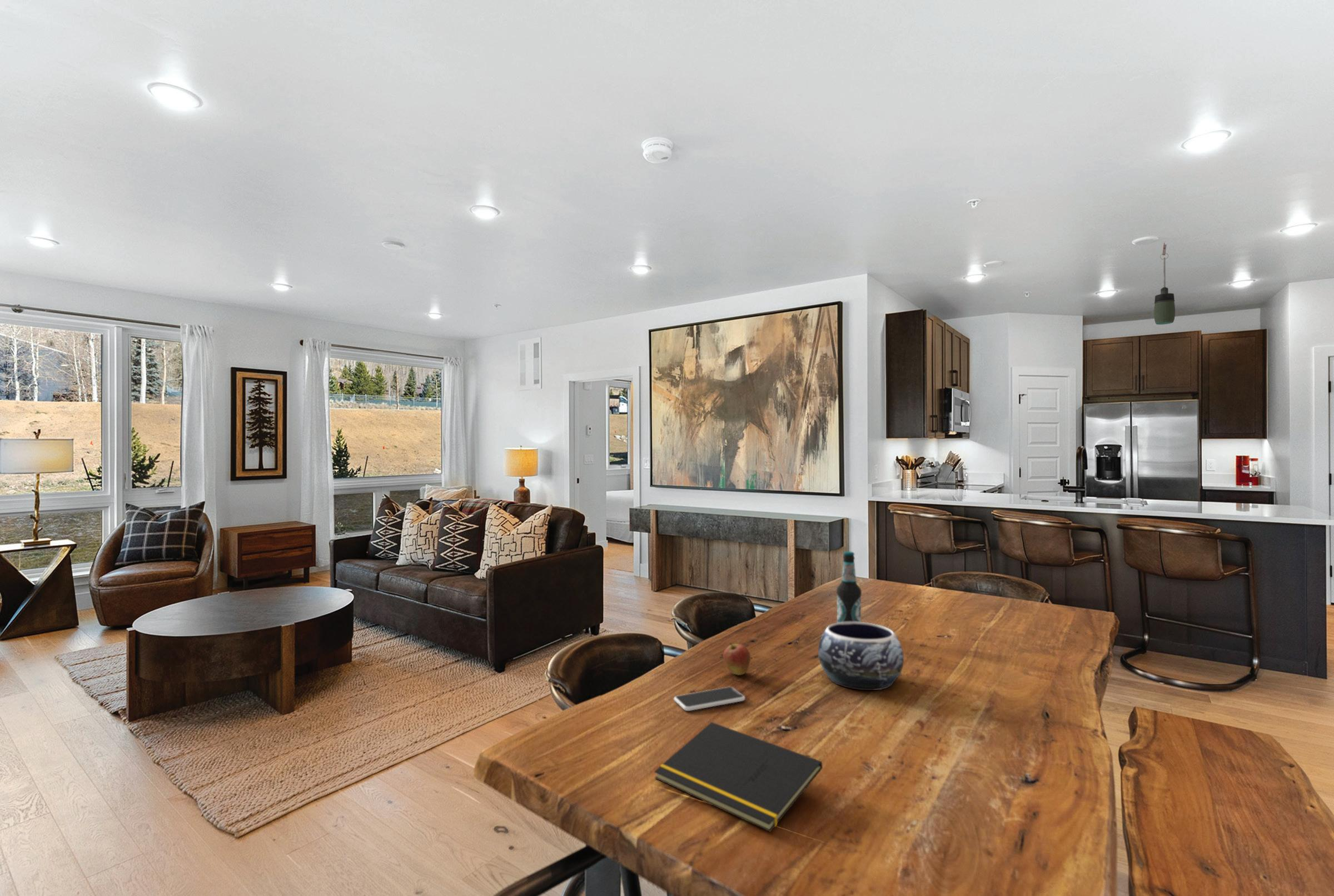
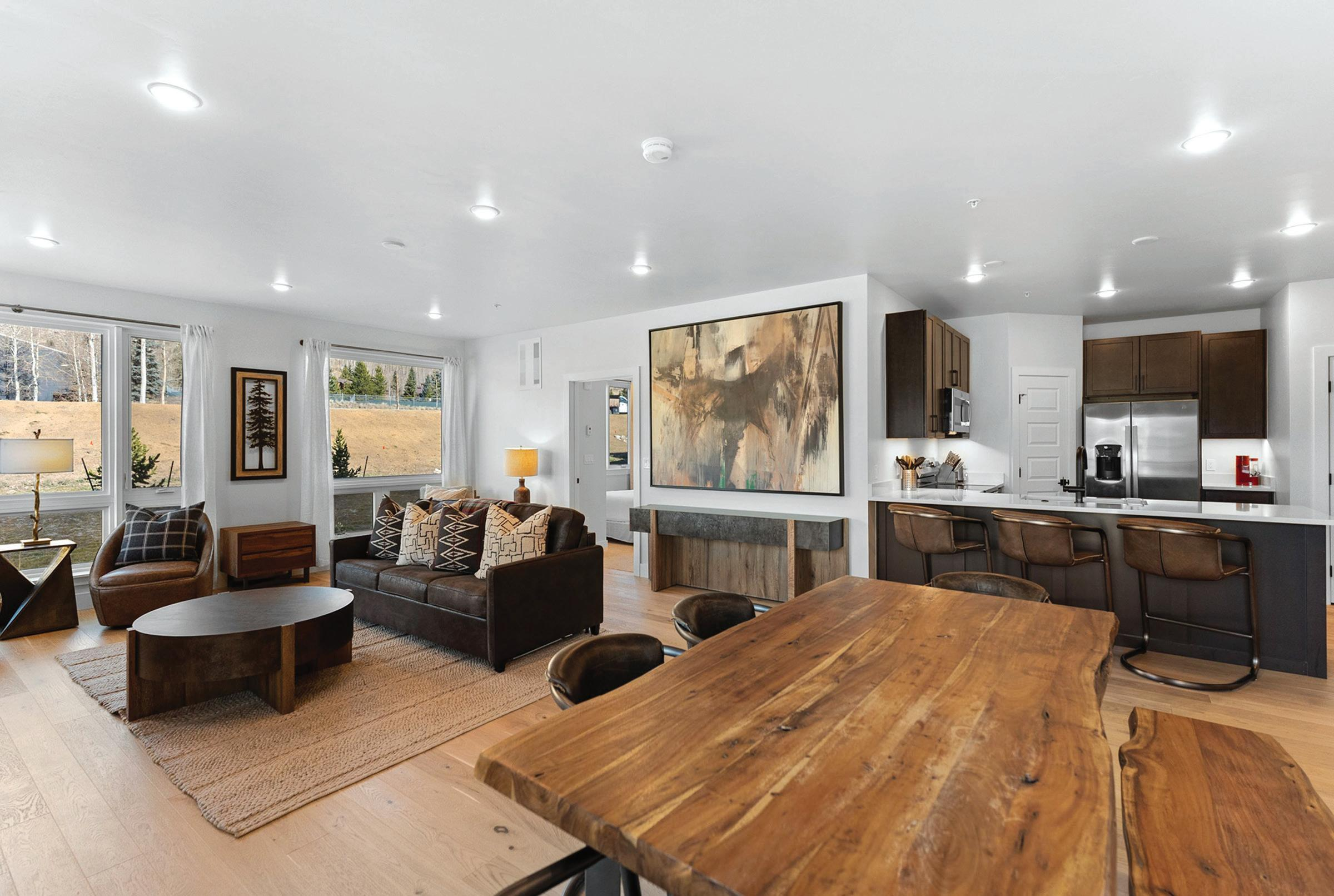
- notepad [654,721,823,833]
- smartphone [674,686,745,711]
- bottle [836,551,862,623]
- pendant light [1153,242,1176,325]
- decorative bowl [818,621,904,691]
- fruit [723,642,751,676]
